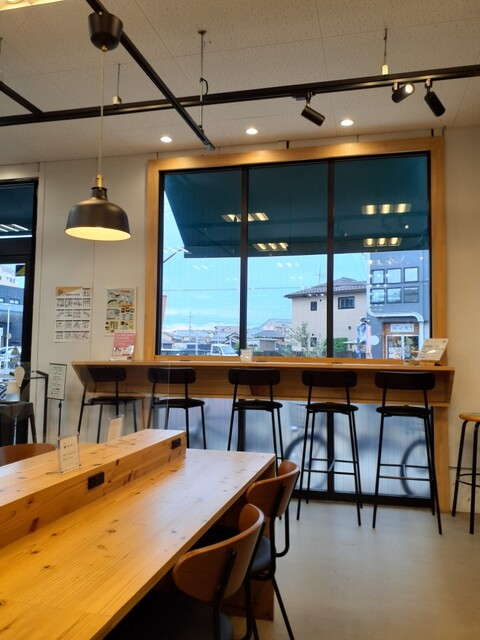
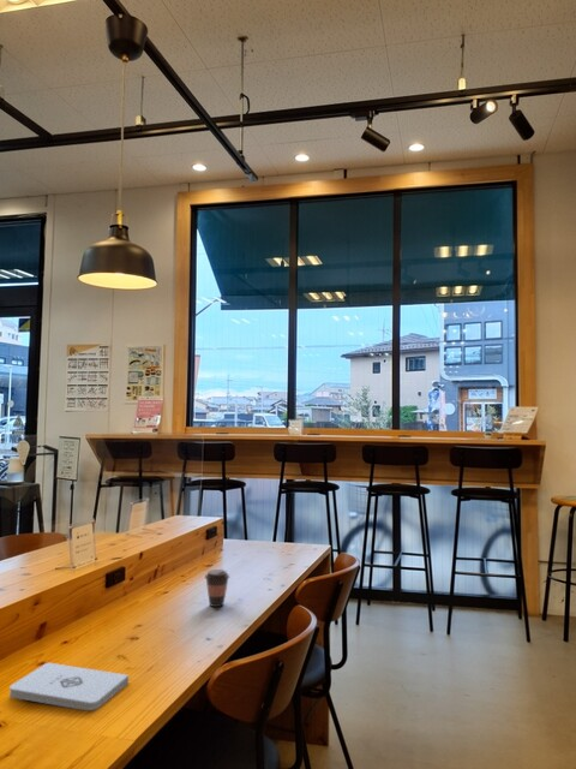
+ coffee cup [204,568,230,608]
+ notepad [8,661,130,711]
